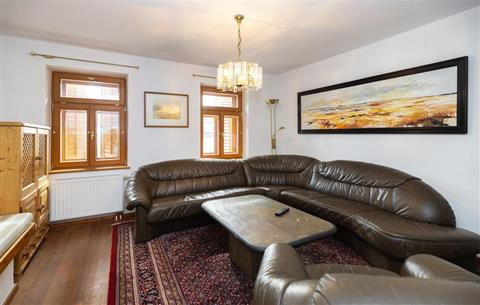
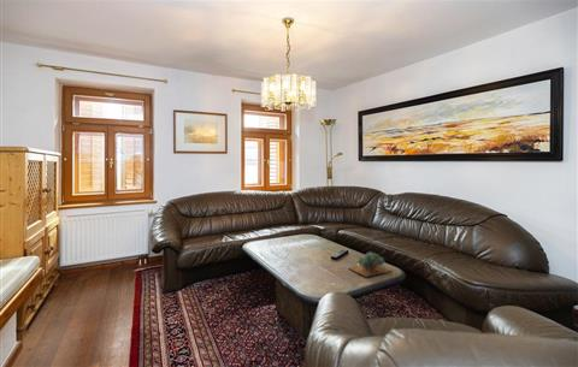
+ succulent plant [348,250,394,278]
